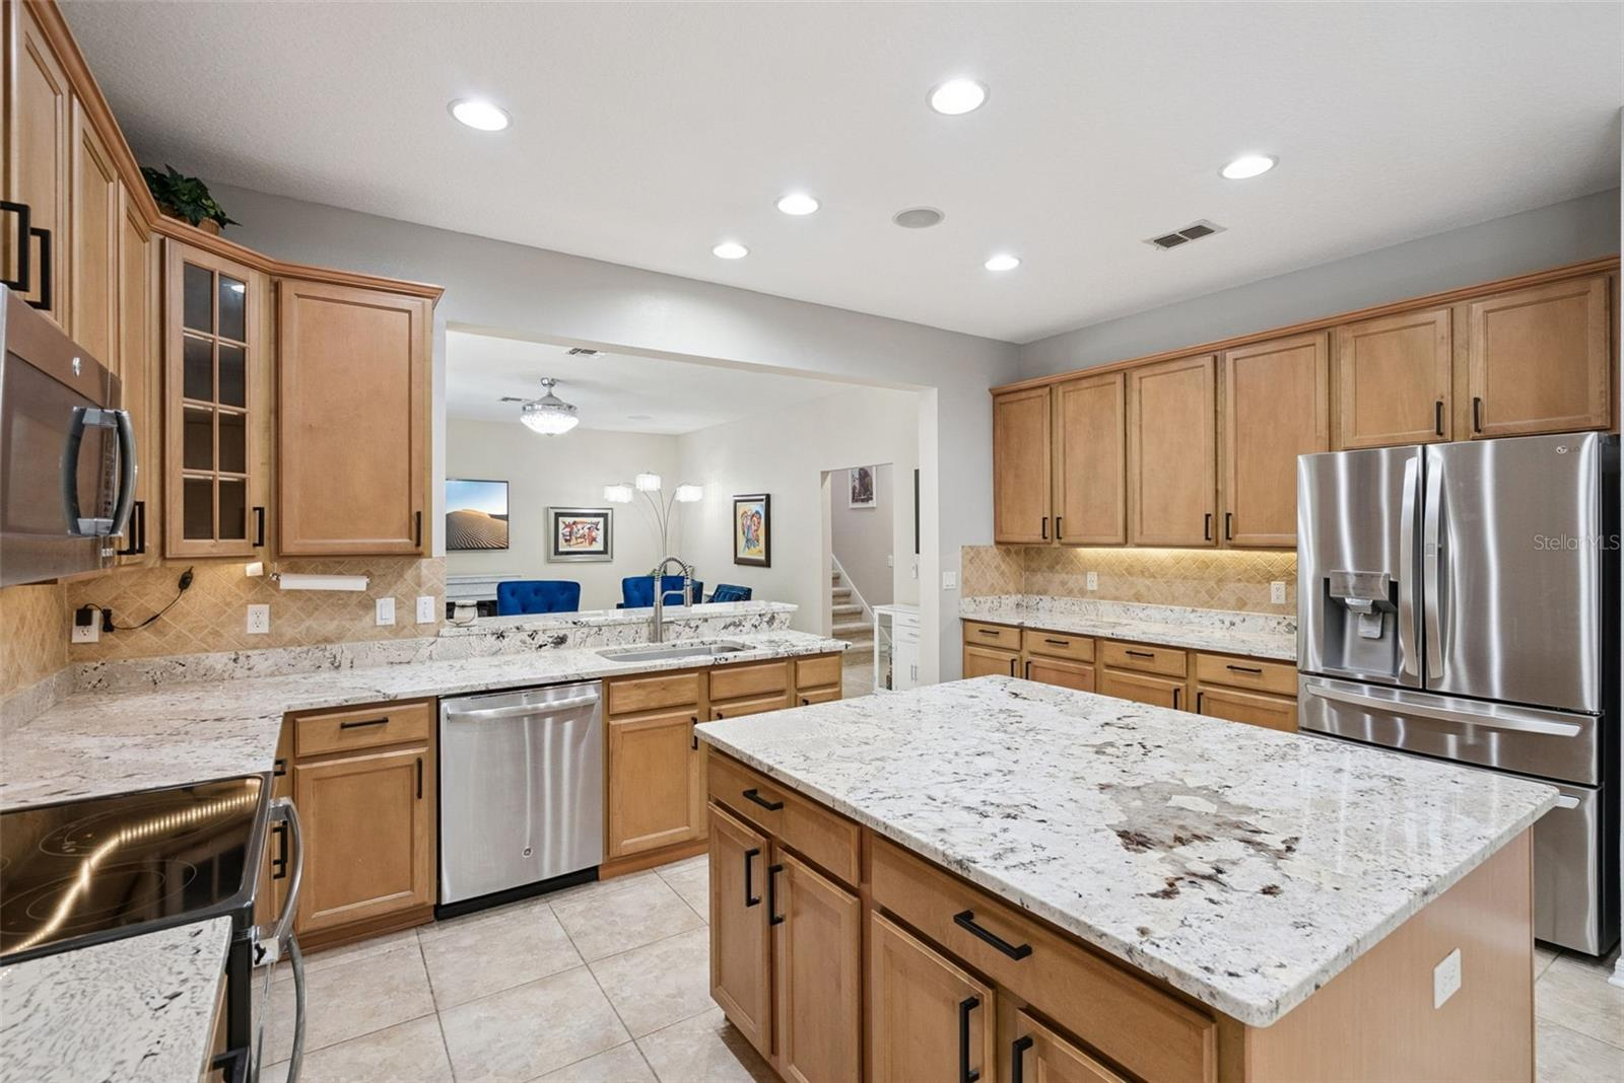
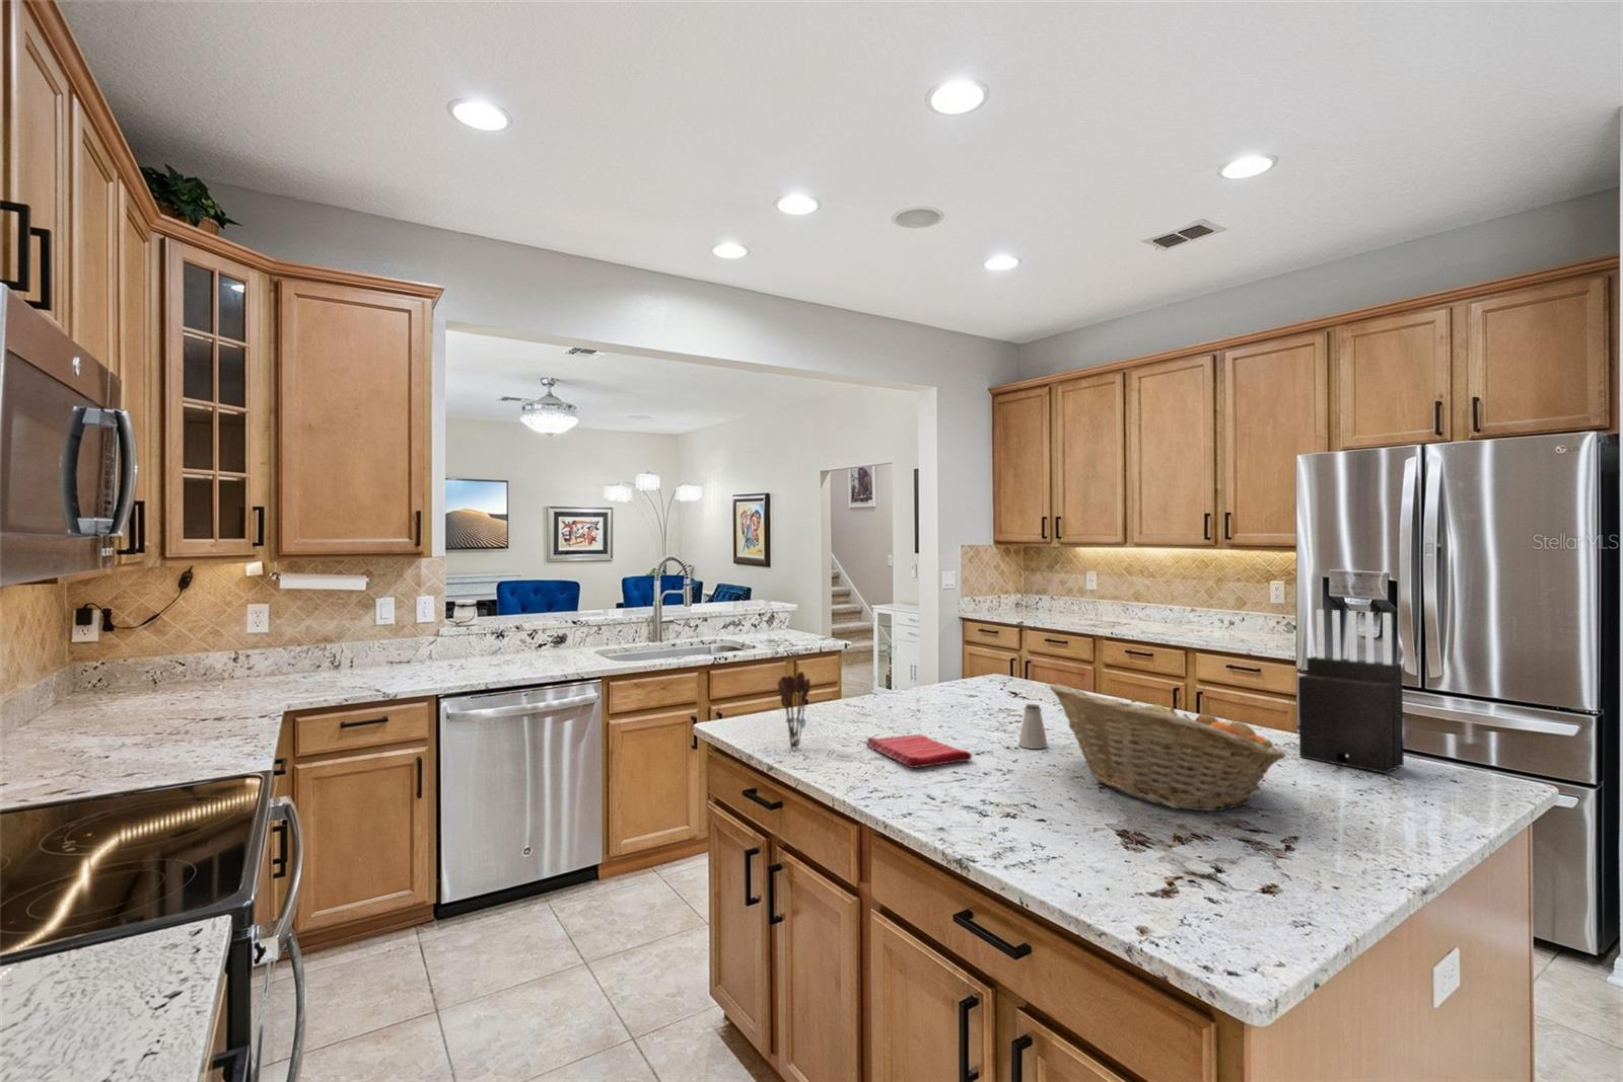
+ fruit basket [1048,682,1286,812]
+ dish towel [865,733,973,769]
+ saltshaker [1018,703,1049,750]
+ utensil holder [776,670,811,750]
+ knife block [1298,609,1405,775]
